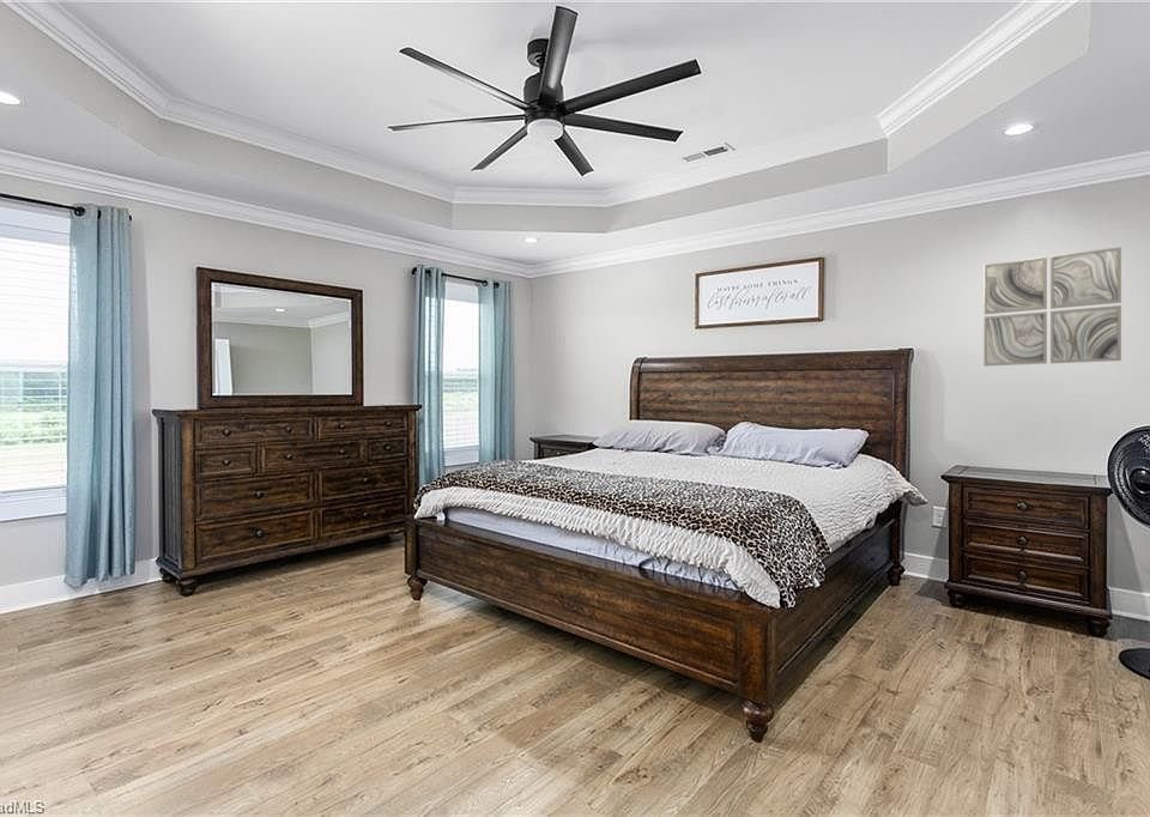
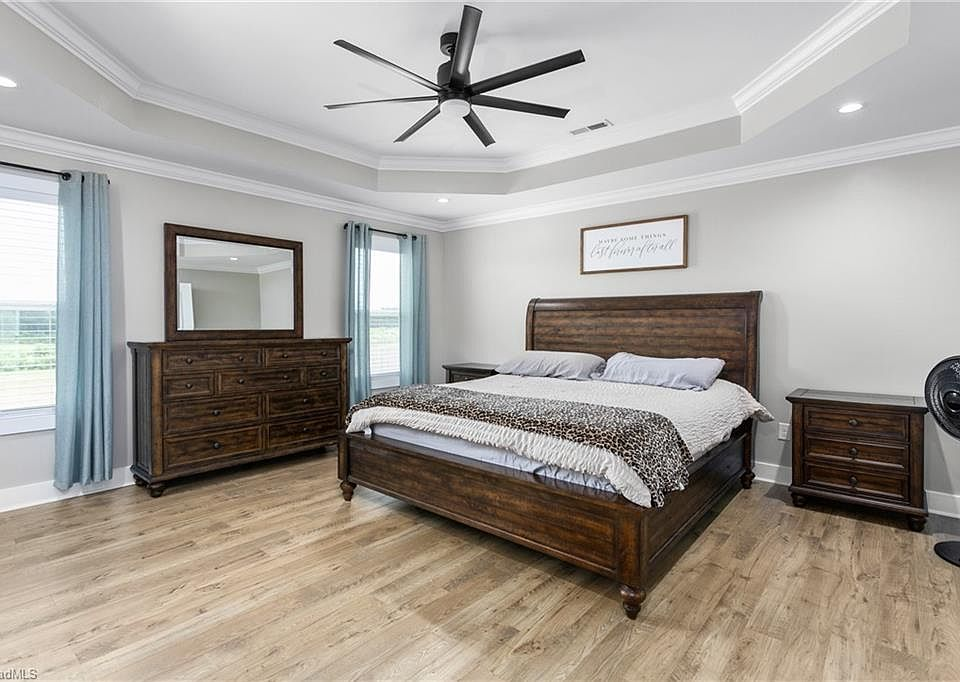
- wall art [982,246,1122,367]
